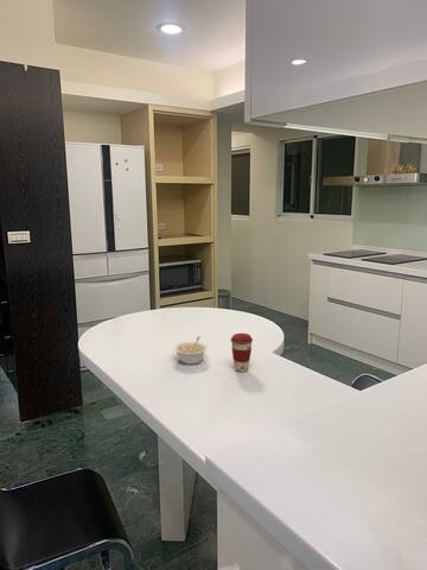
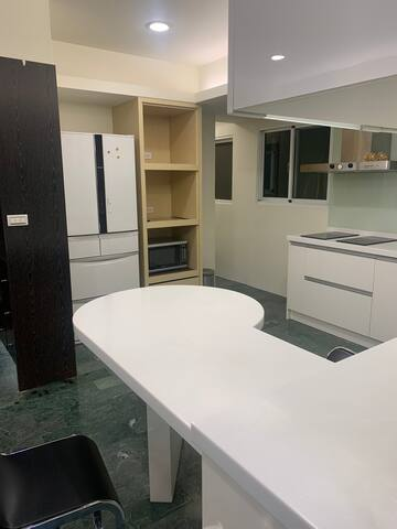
- legume [172,336,209,366]
- coffee cup [230,332,254,373]
